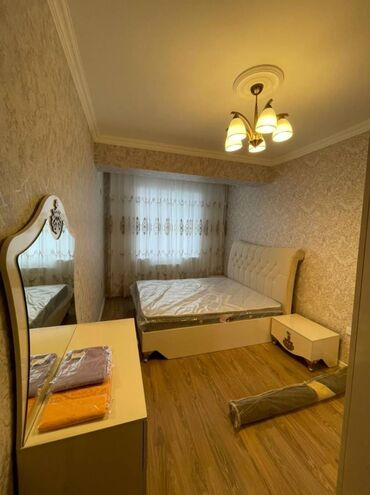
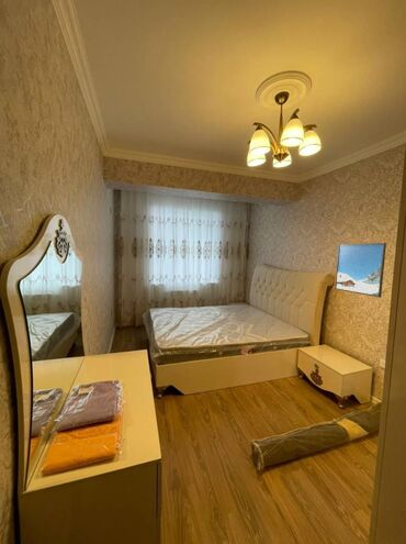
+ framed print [334,242,387,299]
